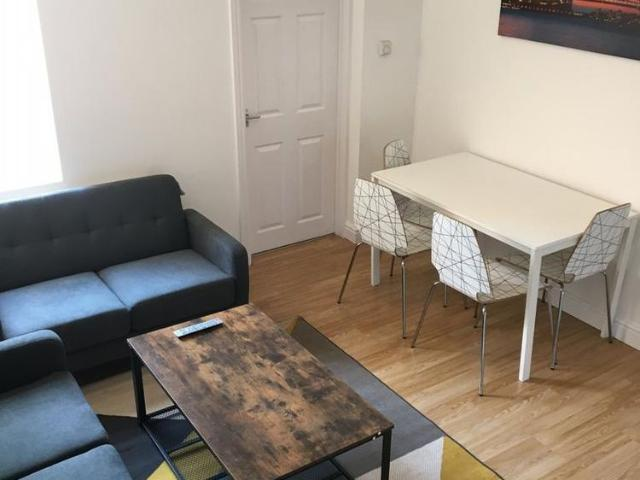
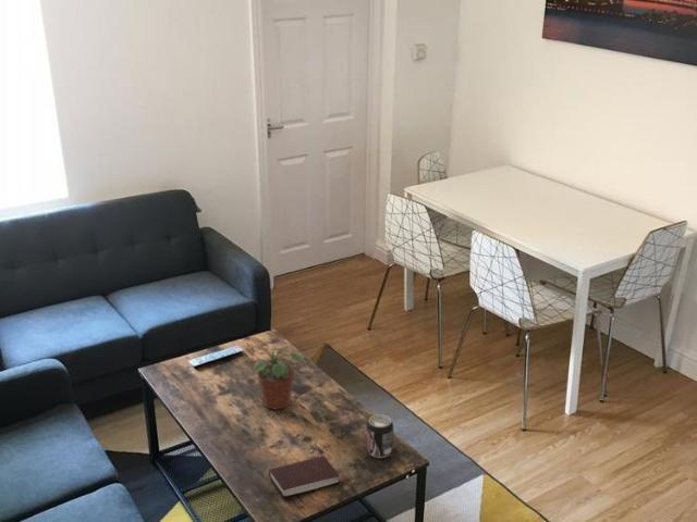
+ beverage can [365,413,394,459]
+ book [268,455,340,498]
+ potted plant [253,346,304,411]
